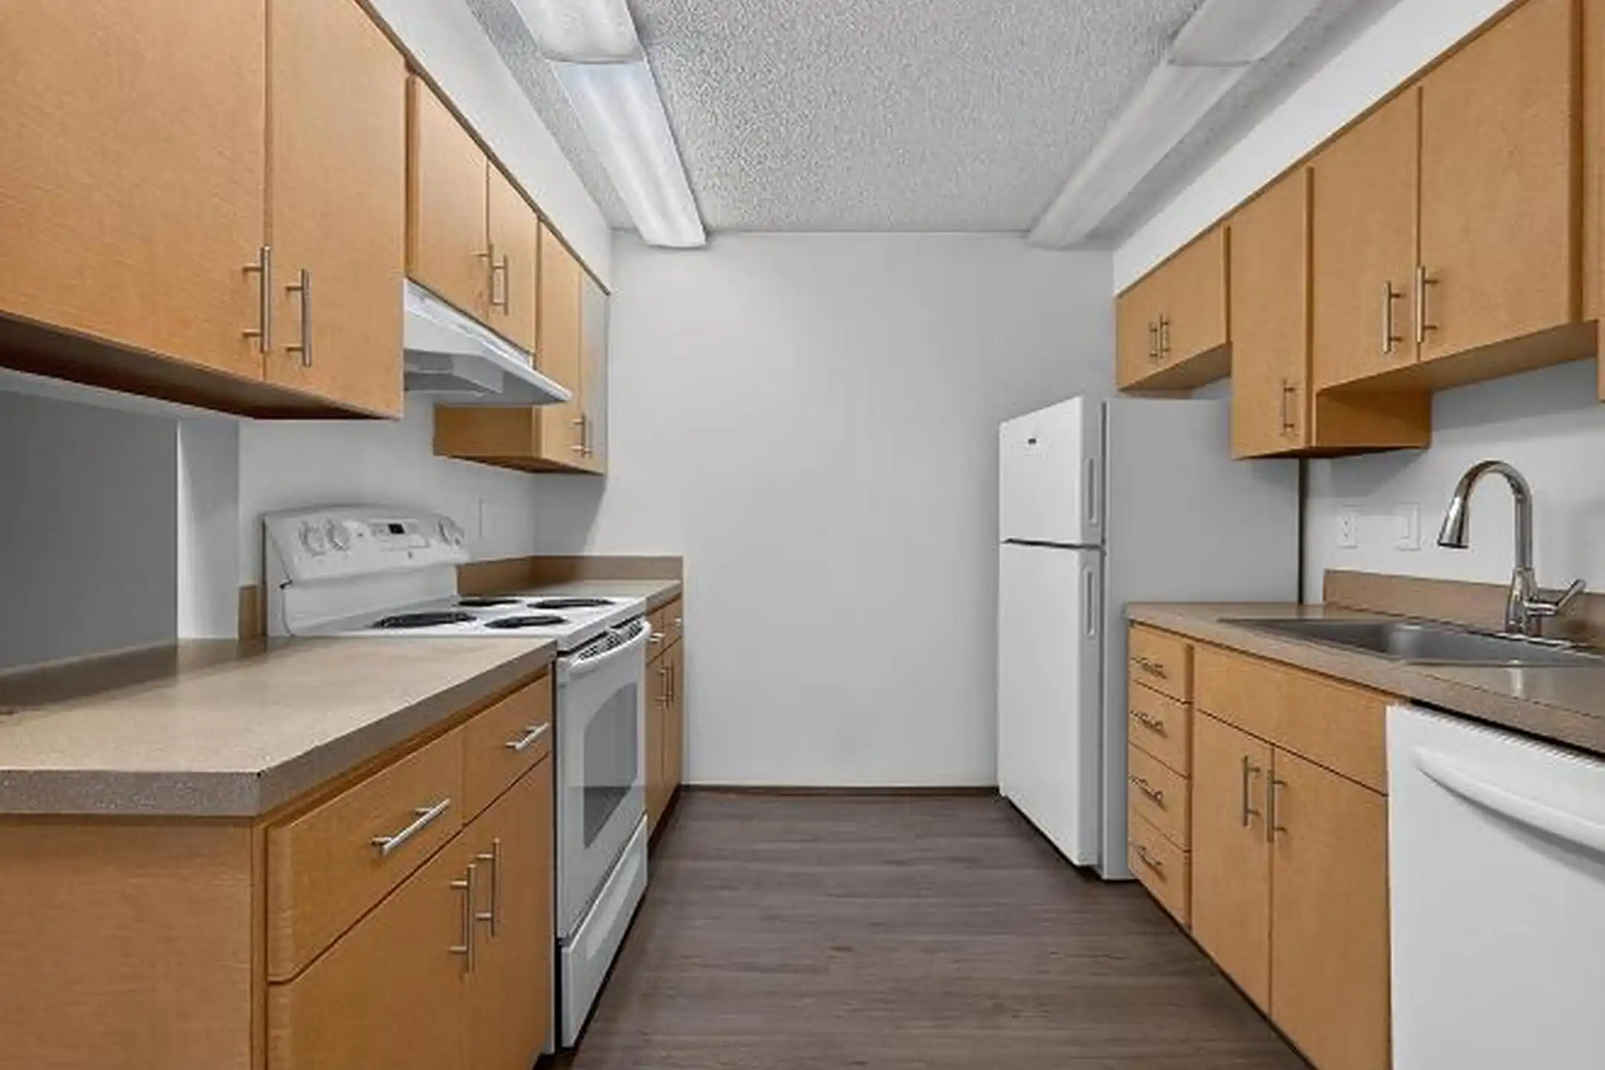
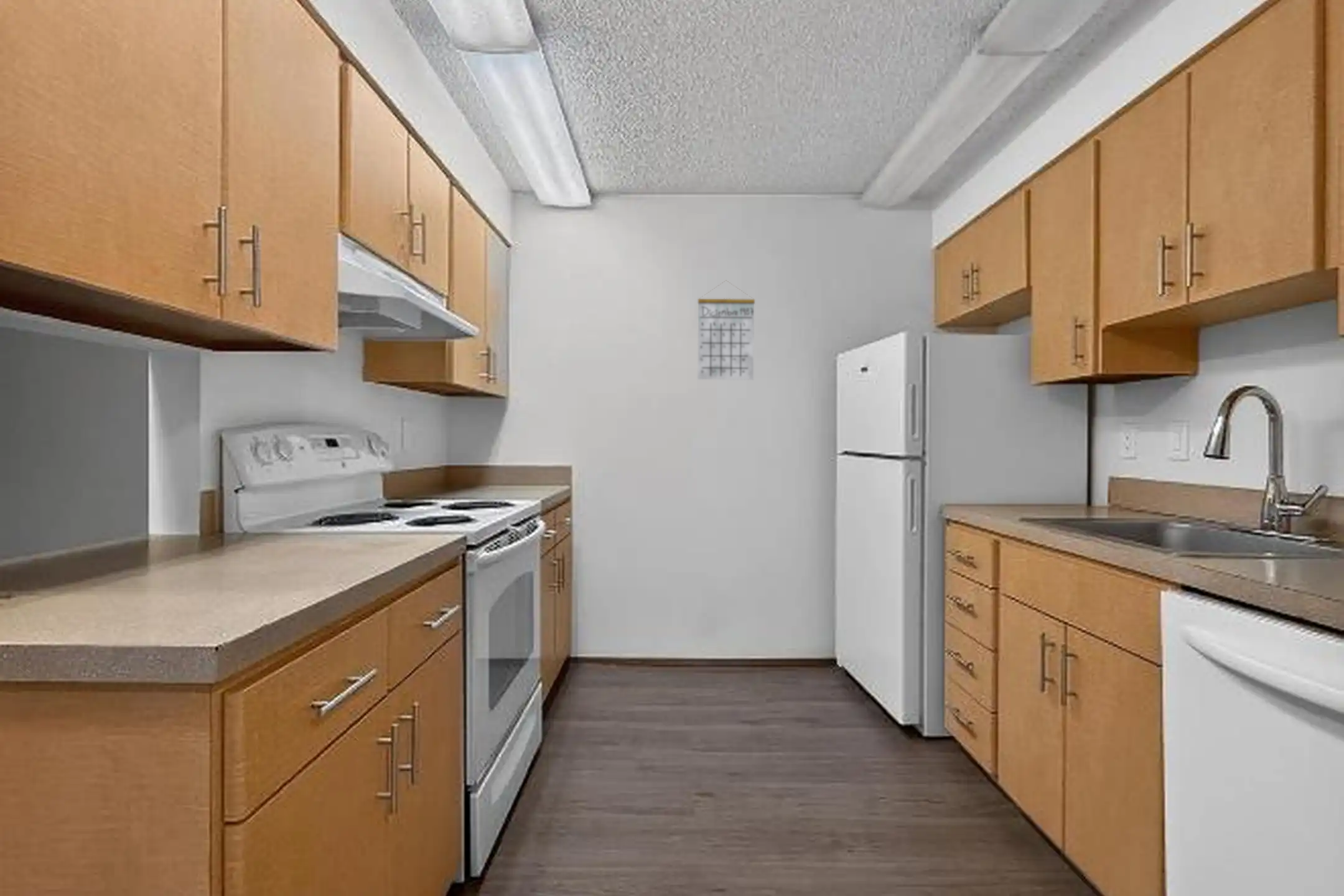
+ calendar [697,280,755,380]
